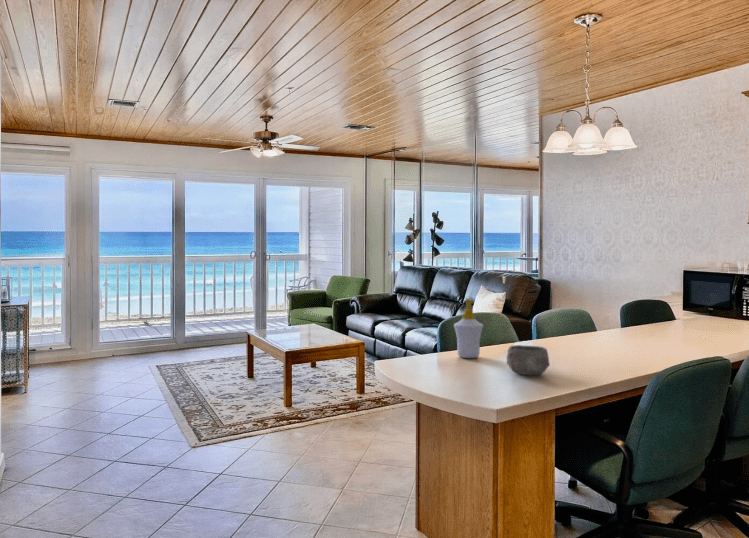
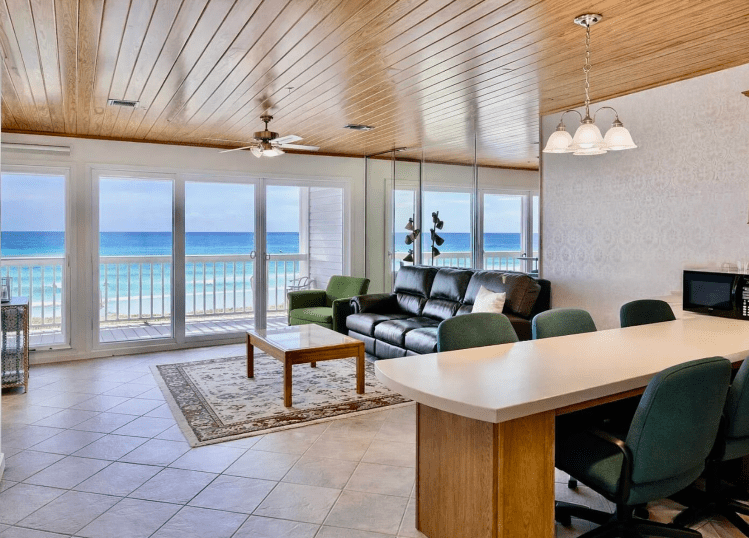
- soap bottle [453,298,484,359]
- bowl [506,344,551,376]
